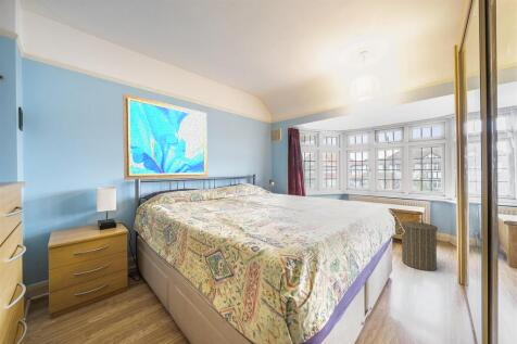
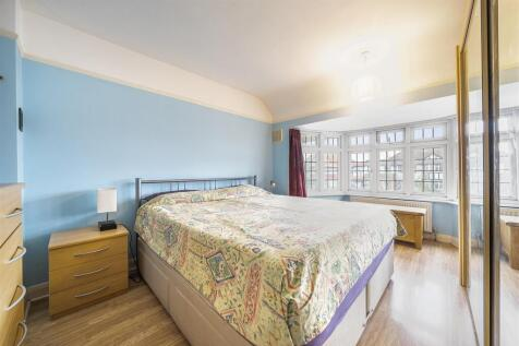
- laundry hamper [401,217,439,271]
- wall art [122,92,209,181]
